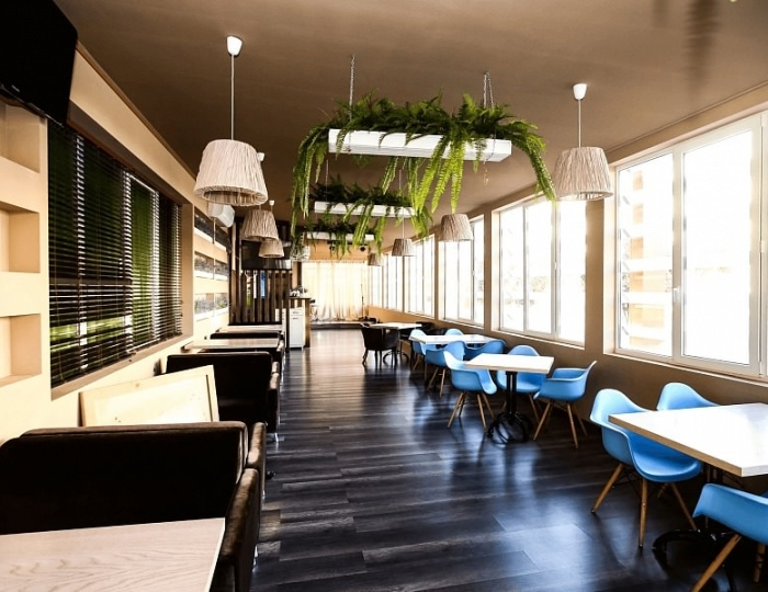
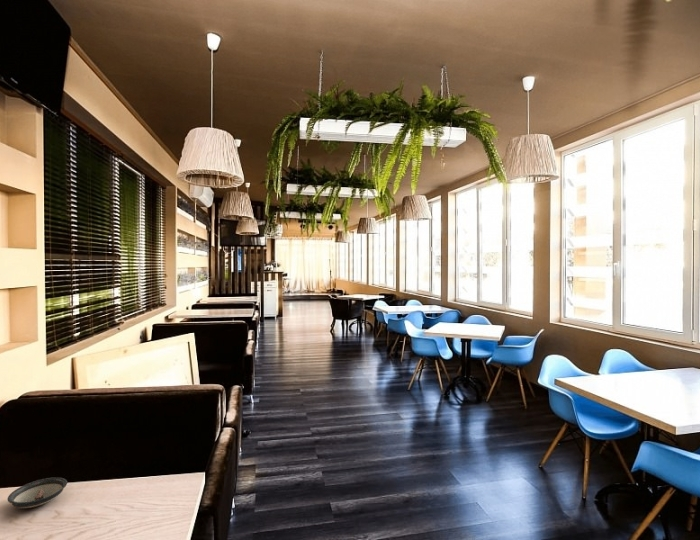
+ saucer [7,477,68,509]
